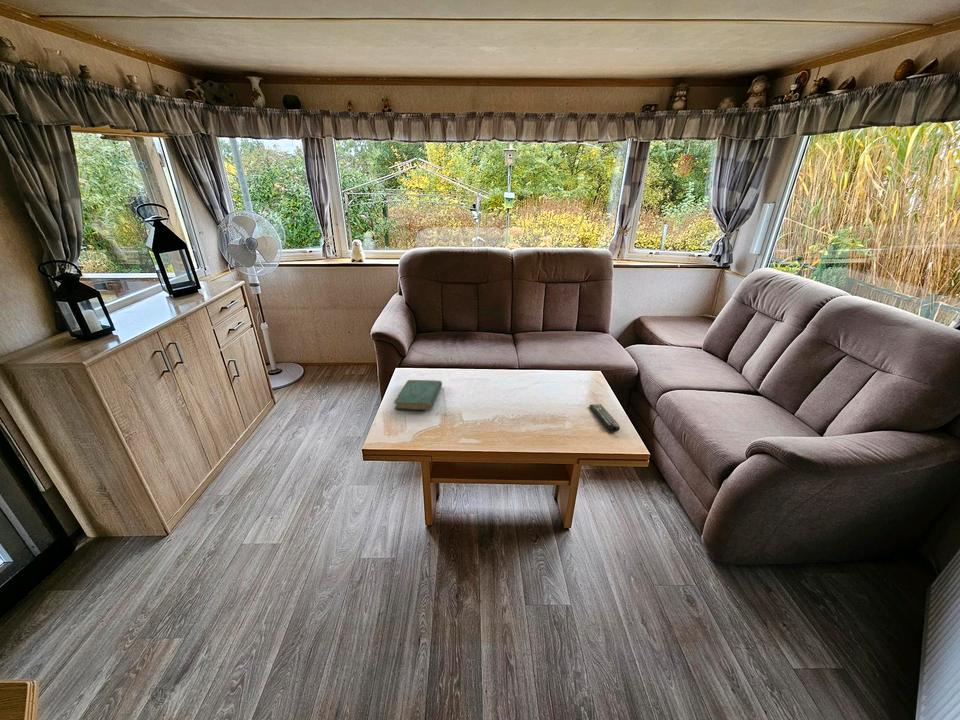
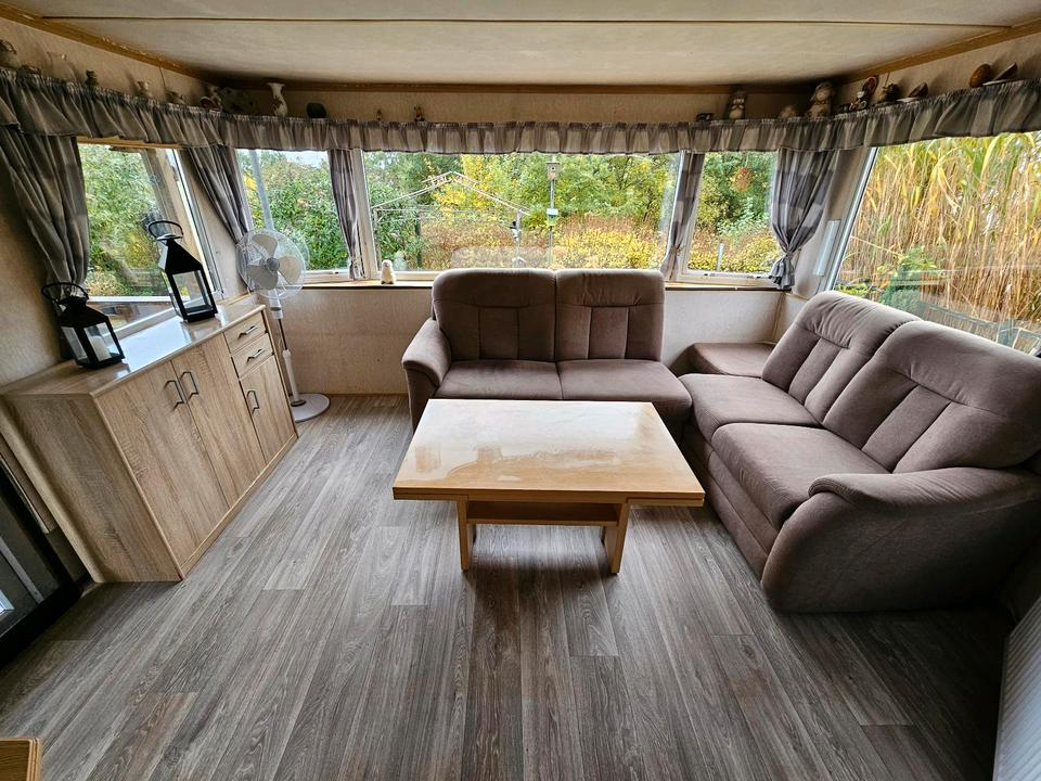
- remote control [589,403,621,433]
- book [393,379,443,411]
